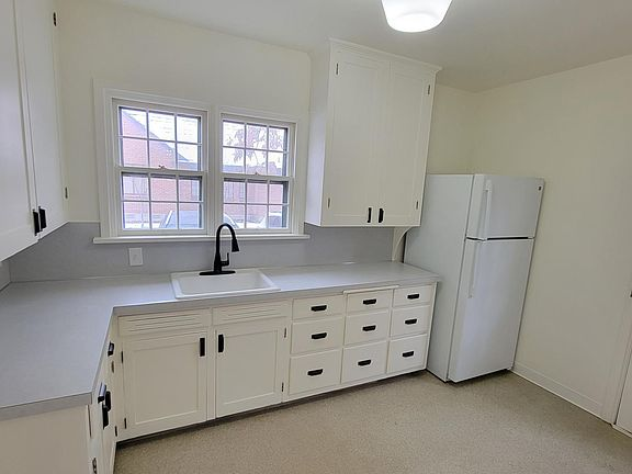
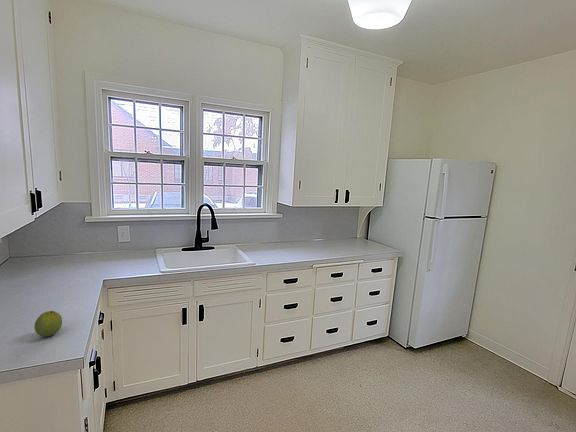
+ fruit [33,310,63,338]
